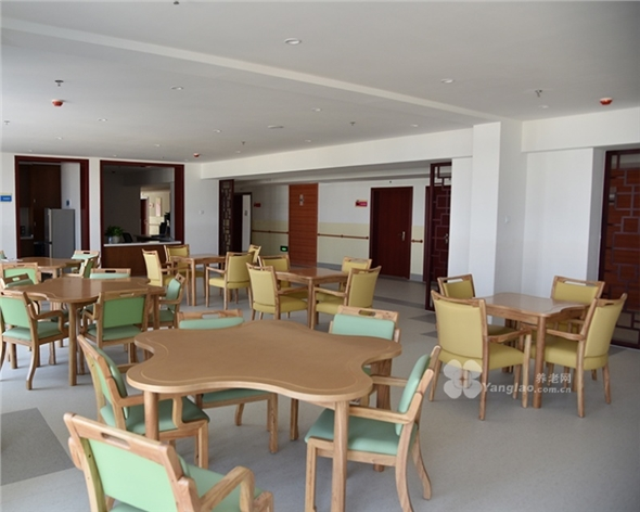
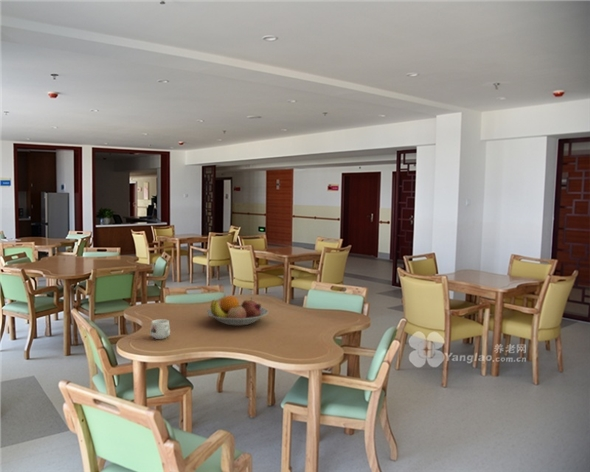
+ mug [149,318,171,340]
+ fruit bowl [206,295,269,327]
